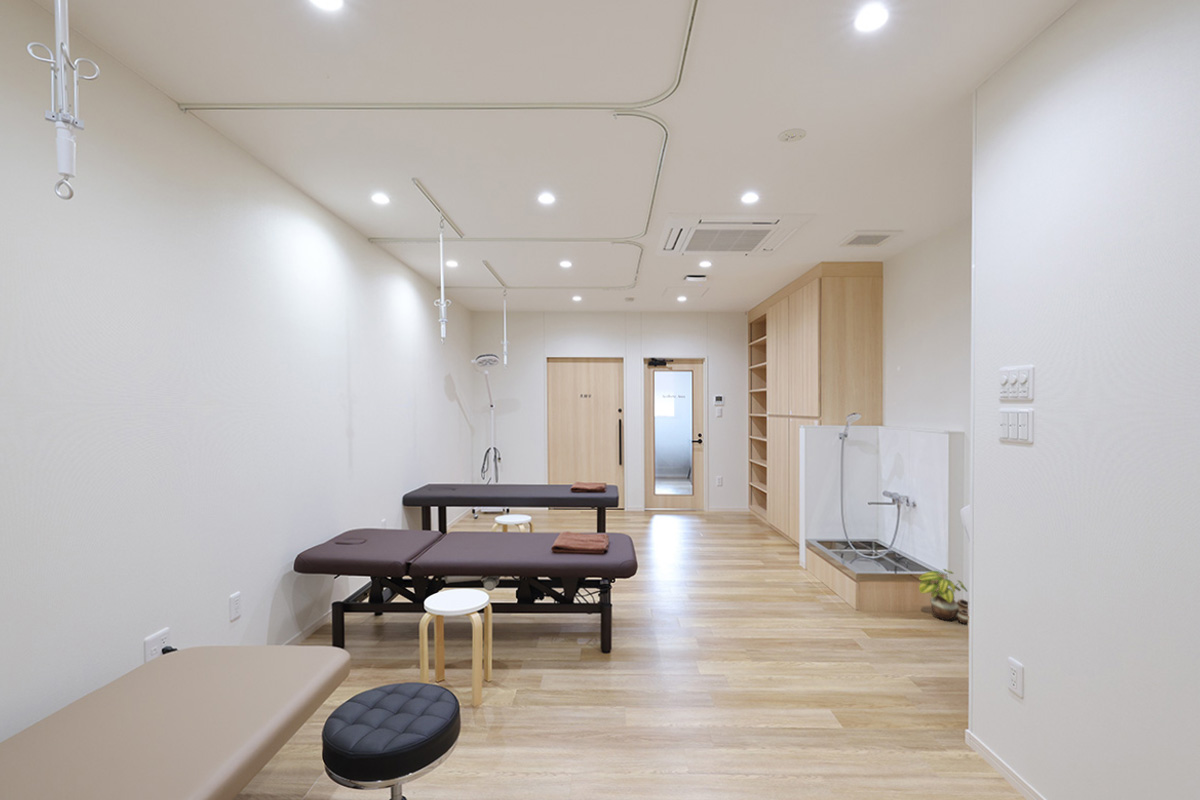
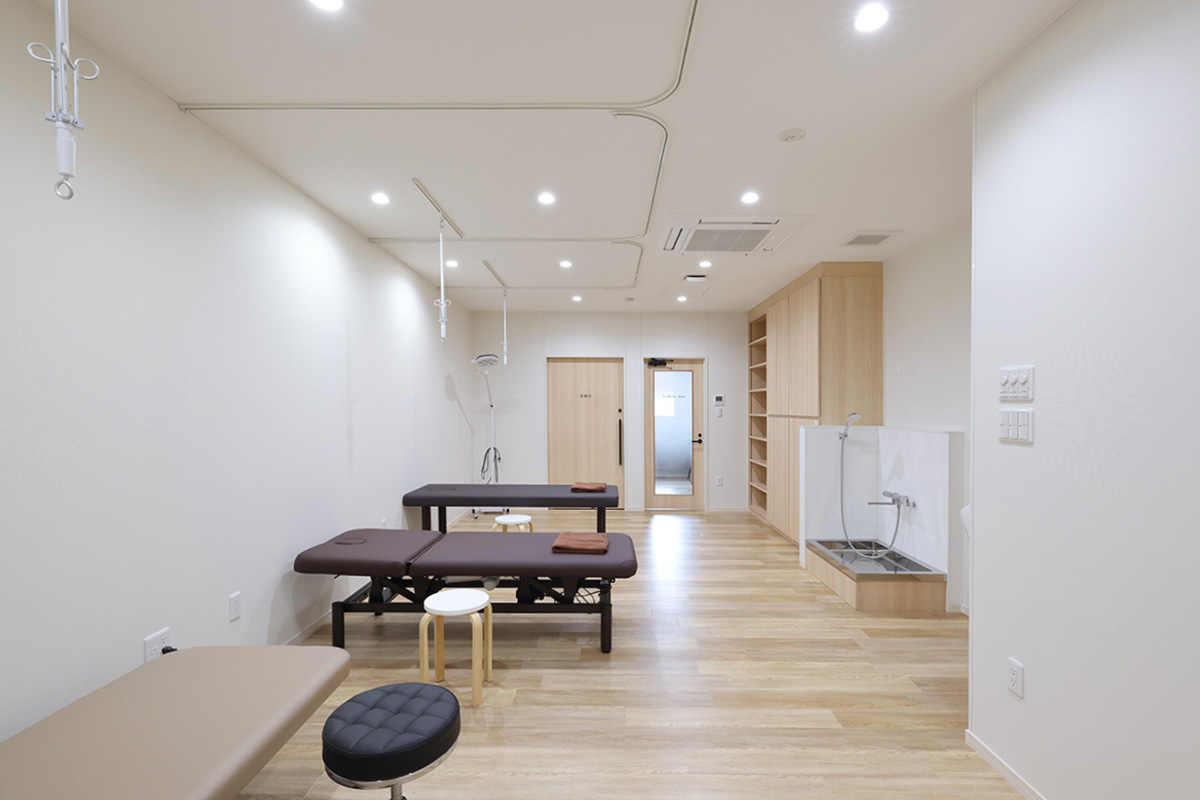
- potted plant [918,568,969,625]
